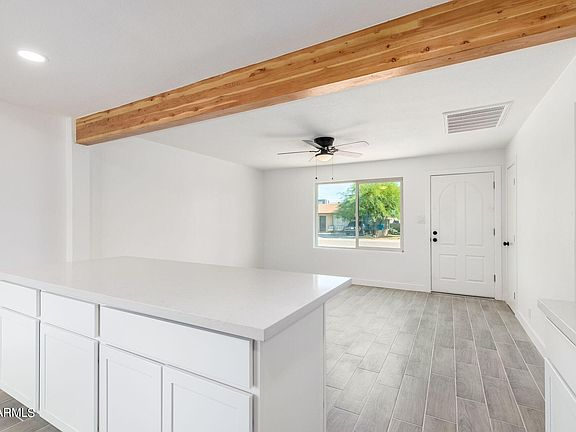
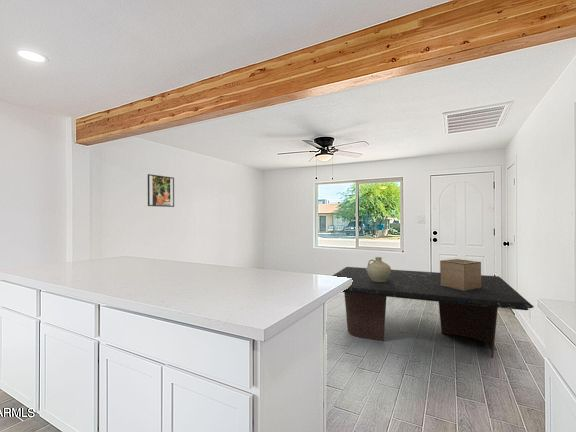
+ ceramic jug [366,256,392,282]
+ dining table [332,266,535,359]
+ decorative box [439,258,482,291]
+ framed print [147,173,175,208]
